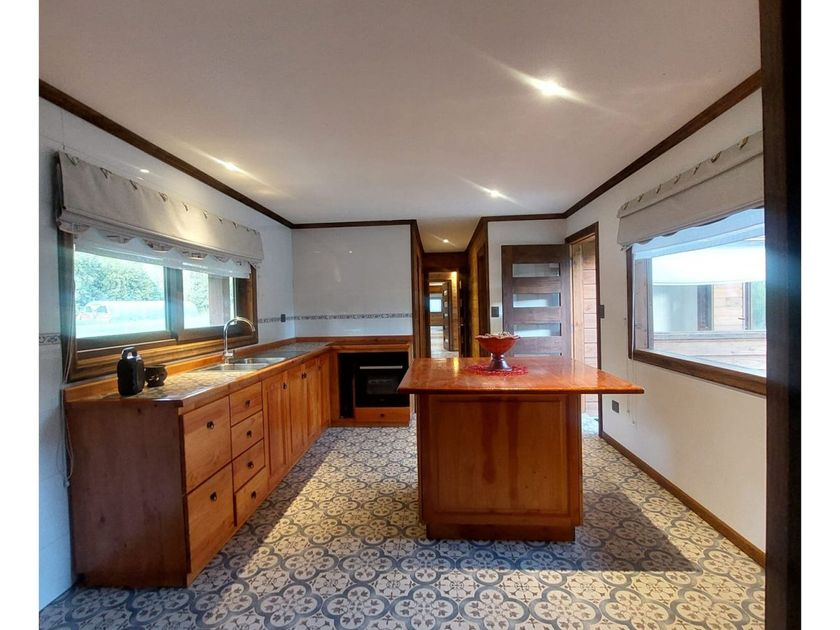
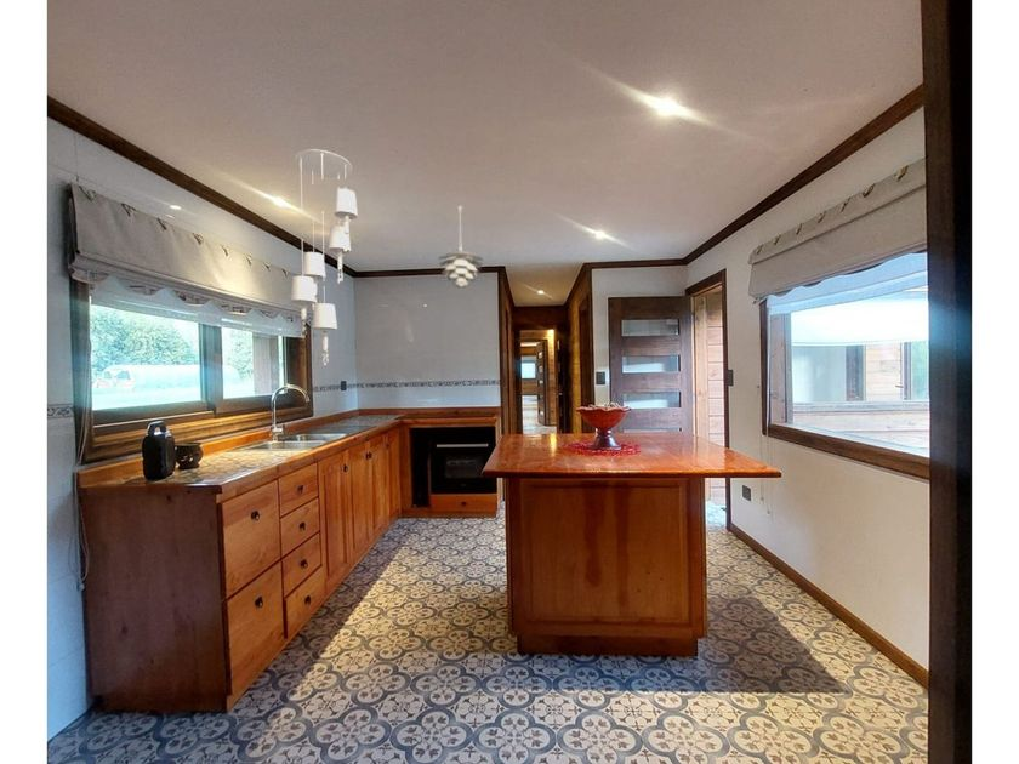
+ ceiling light fixture [290,148,359,366]
+ pendant light [437,205,485,289]
